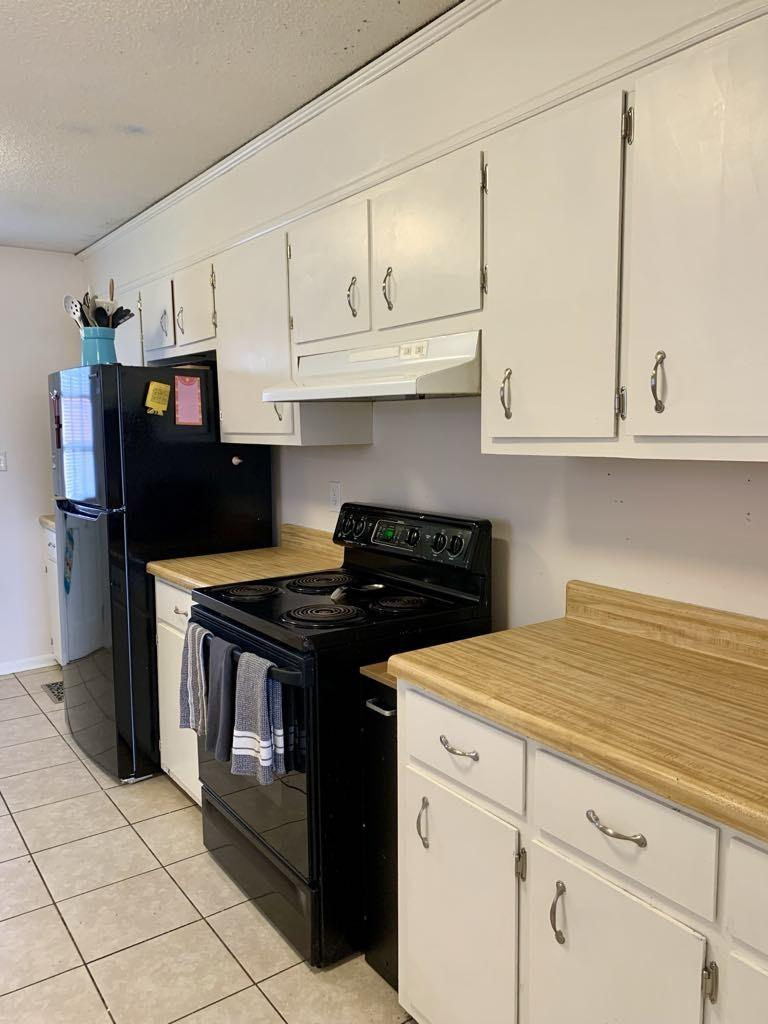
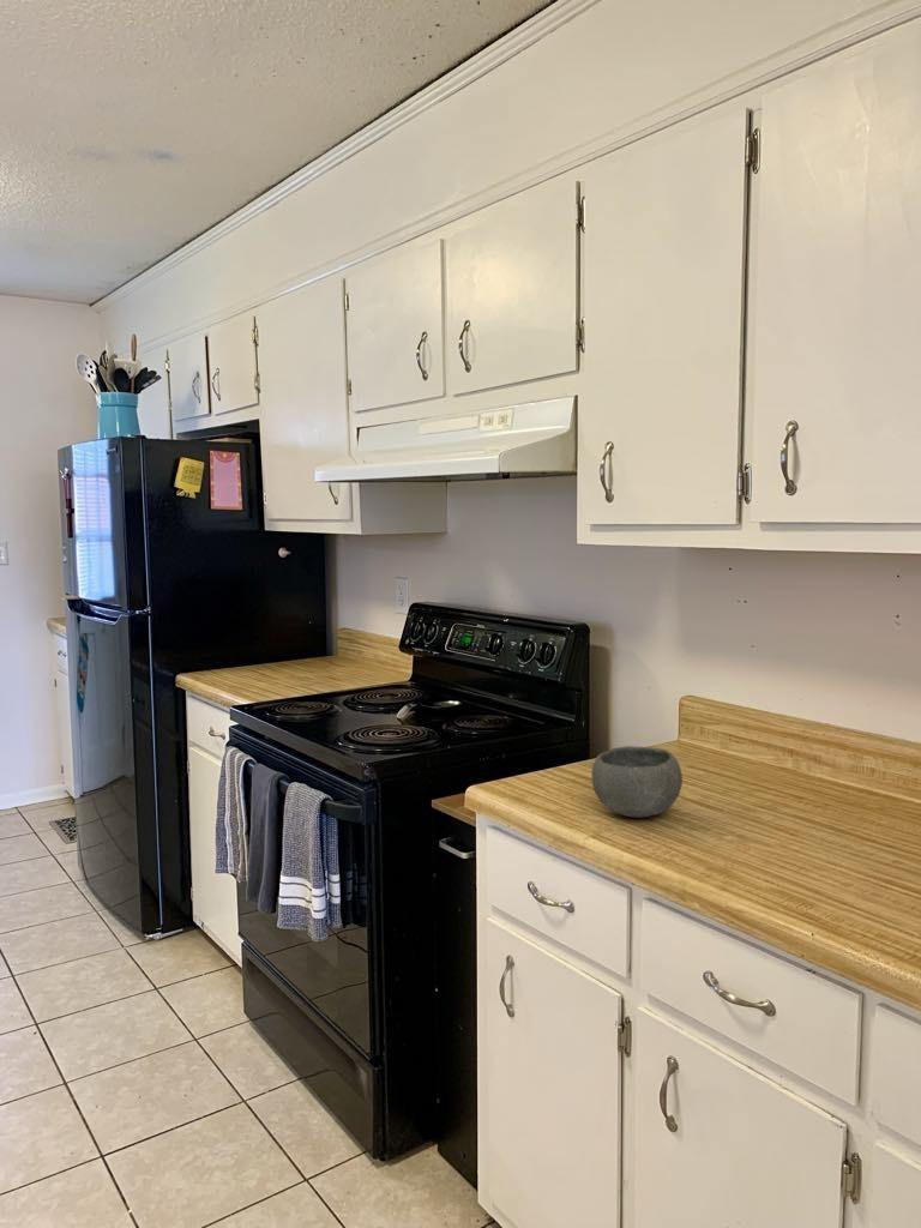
+ bowl [591,745,684,819]
